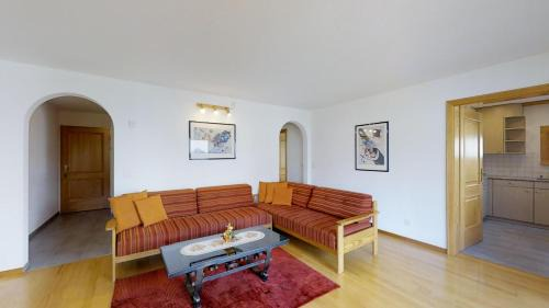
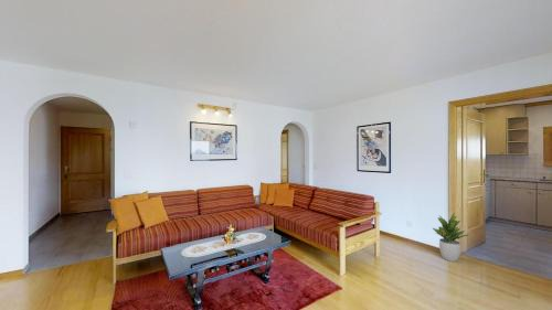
+ potted plant [432,212,470,263]
